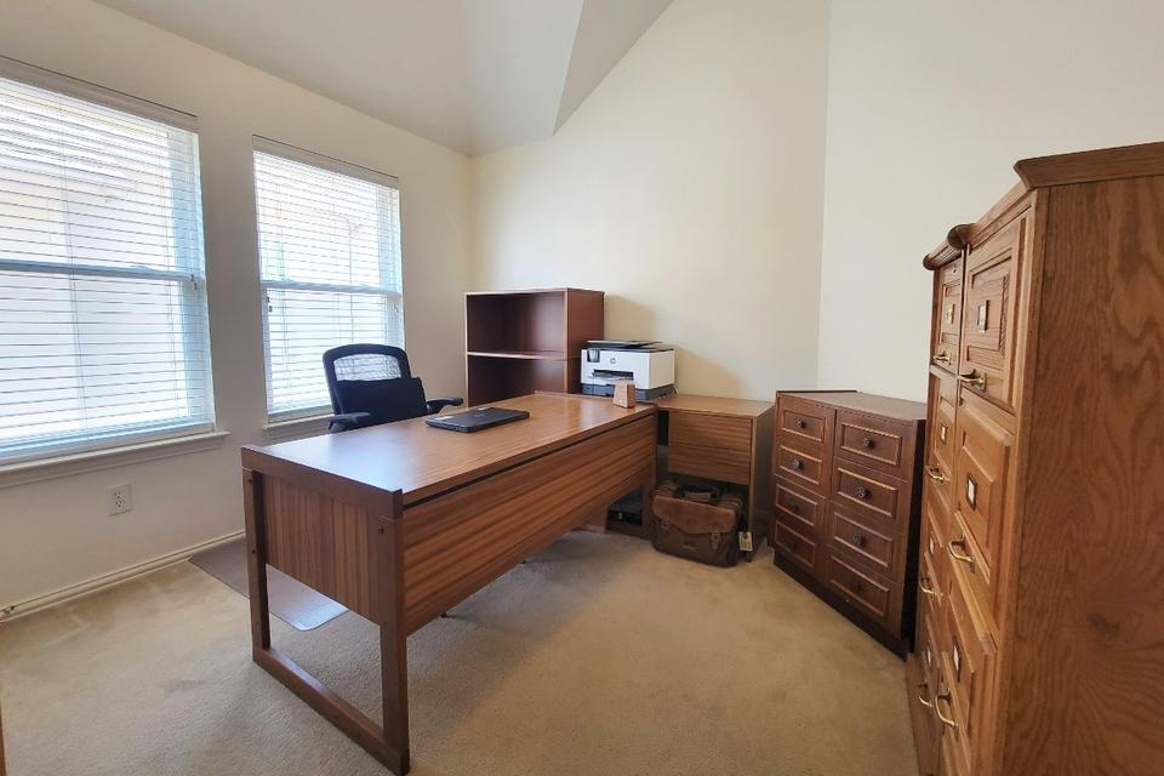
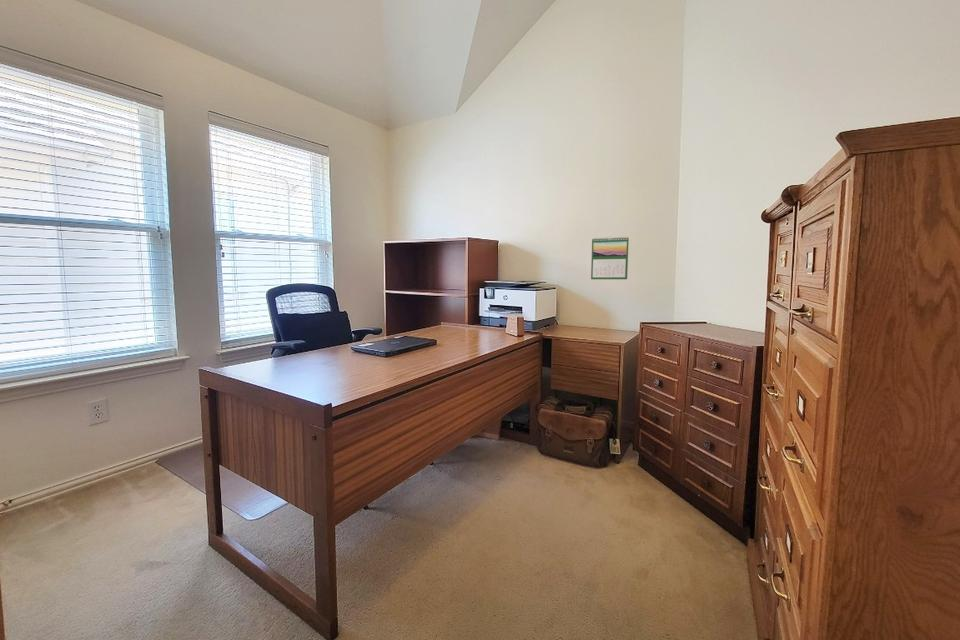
+ calendar [590,236,630,280]
